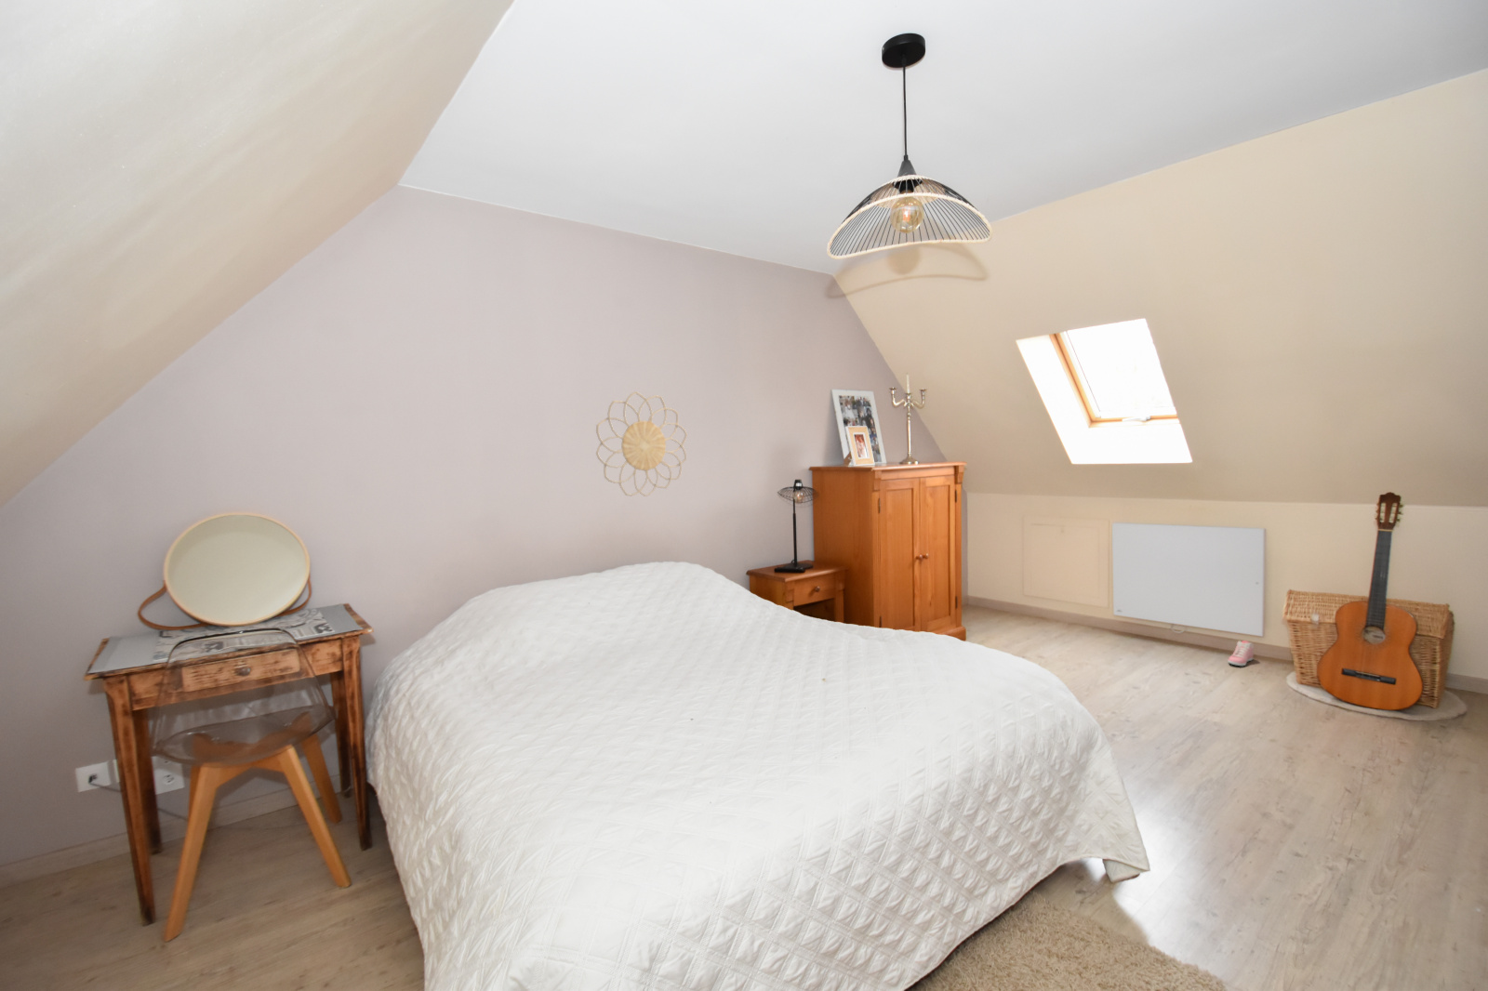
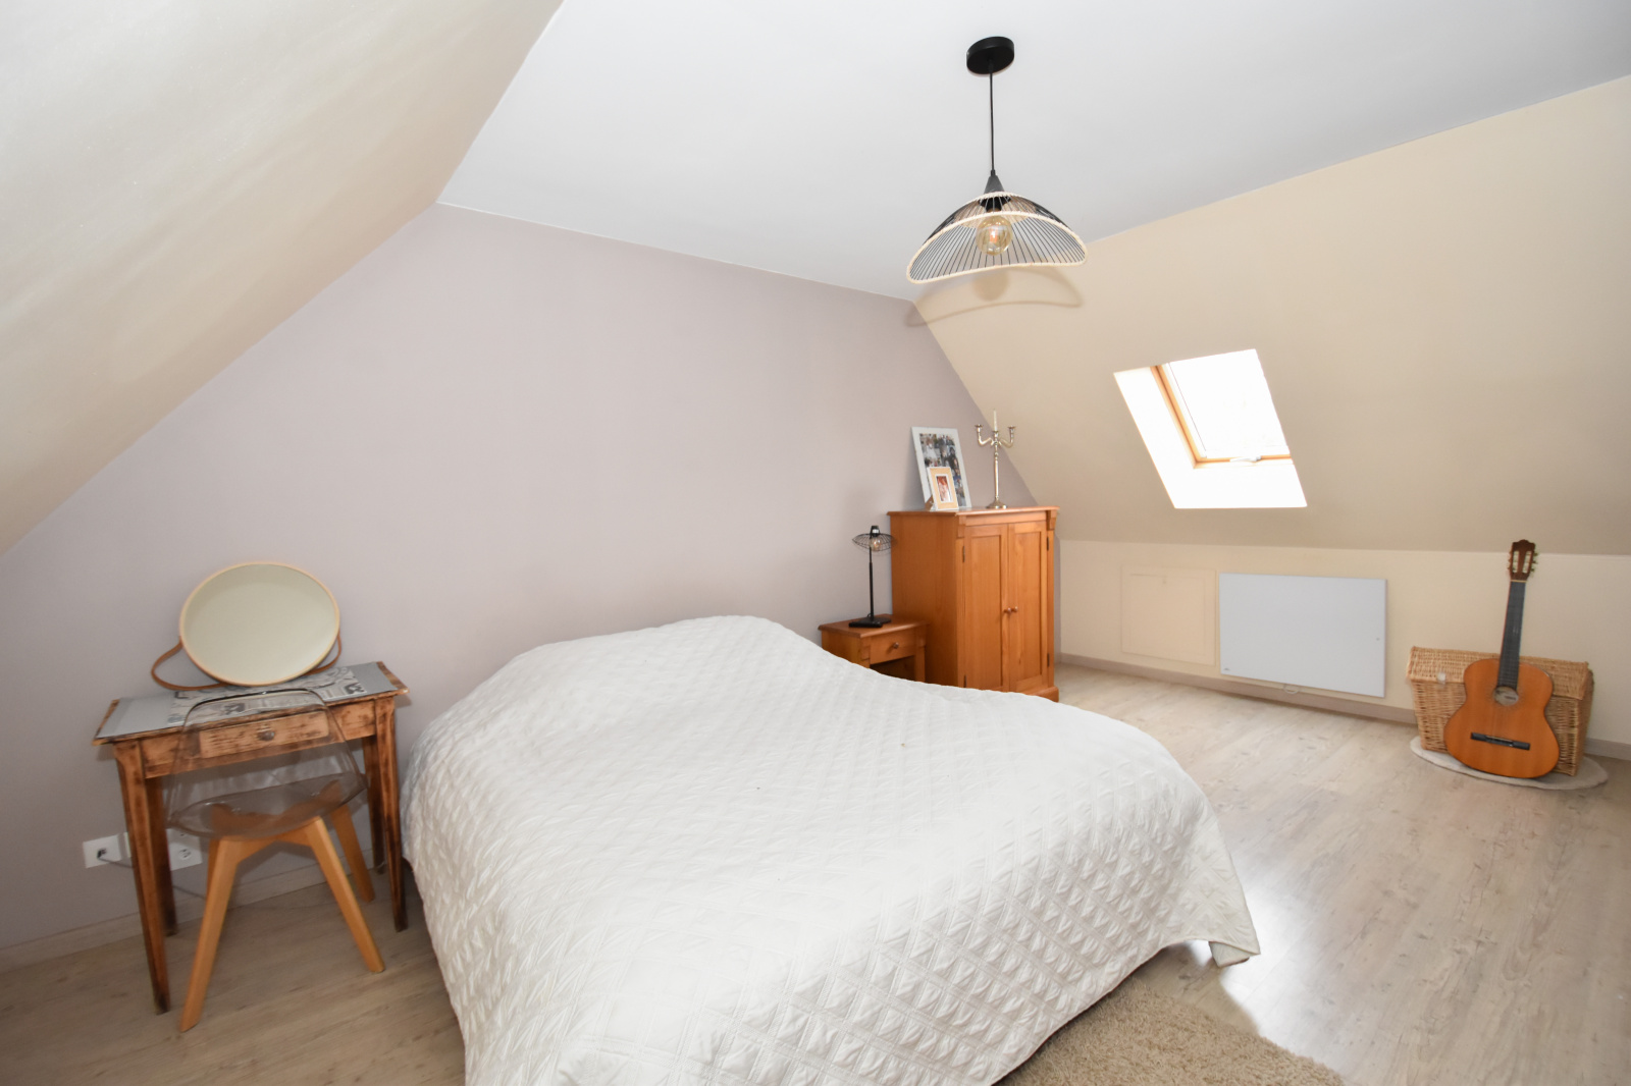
- sneaker [1227,639,1255,667]
- decorative wall piece [595,390,688,498]
